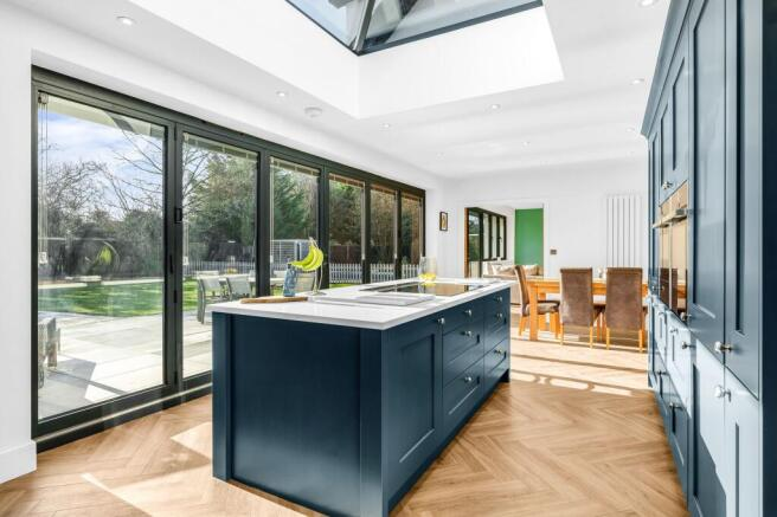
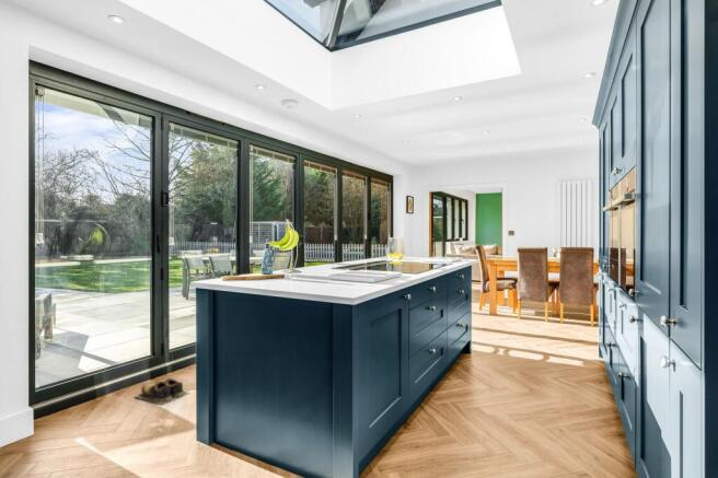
+ shoes [134,377,192,406]
